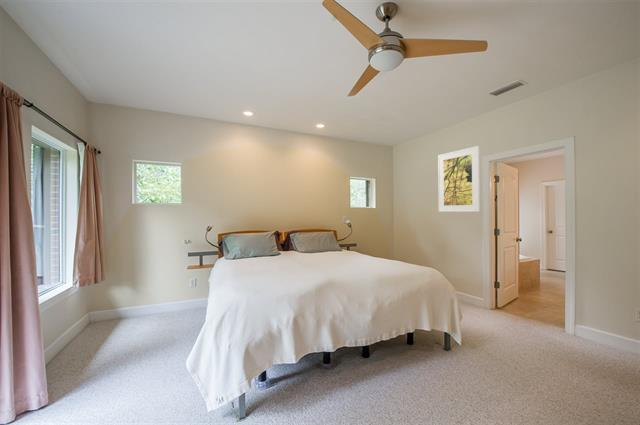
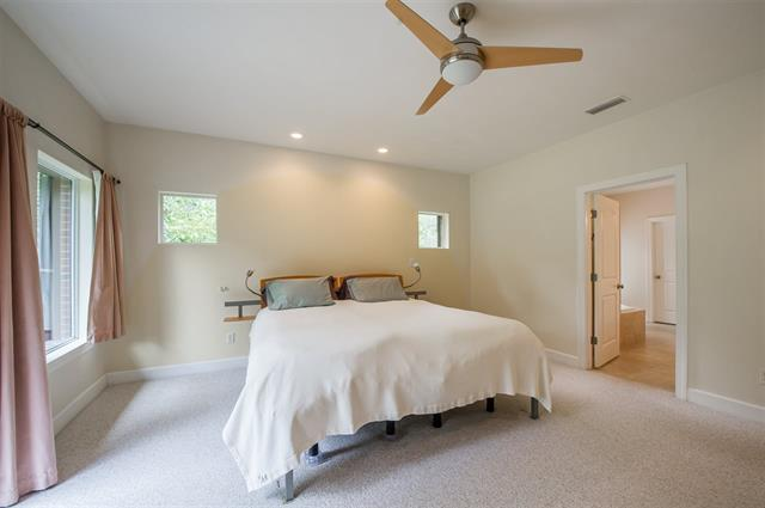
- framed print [437,145,481,213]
